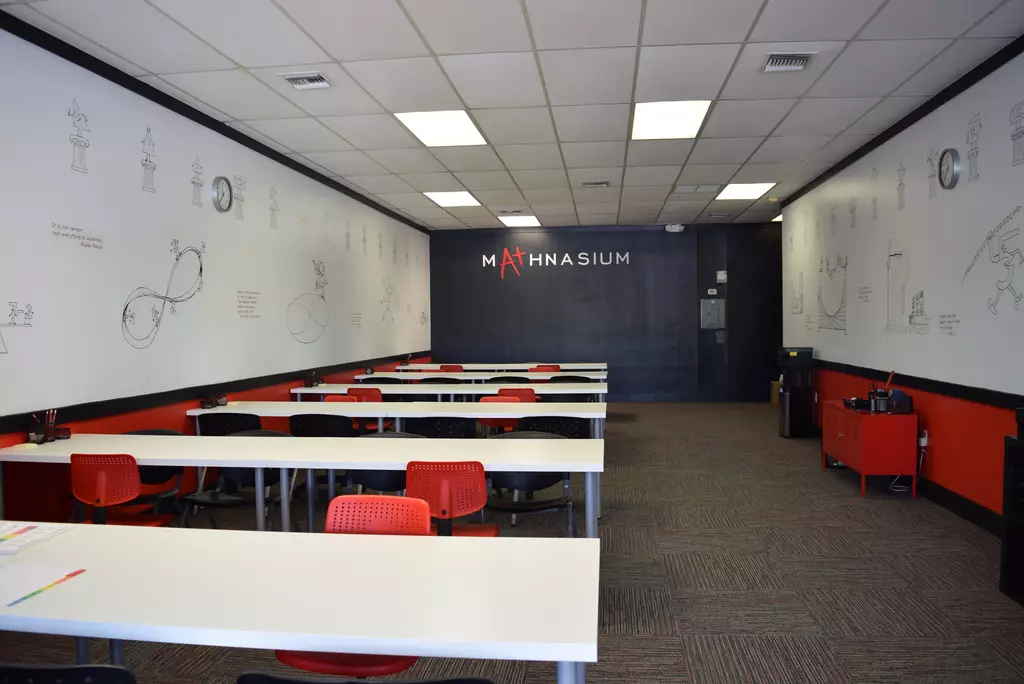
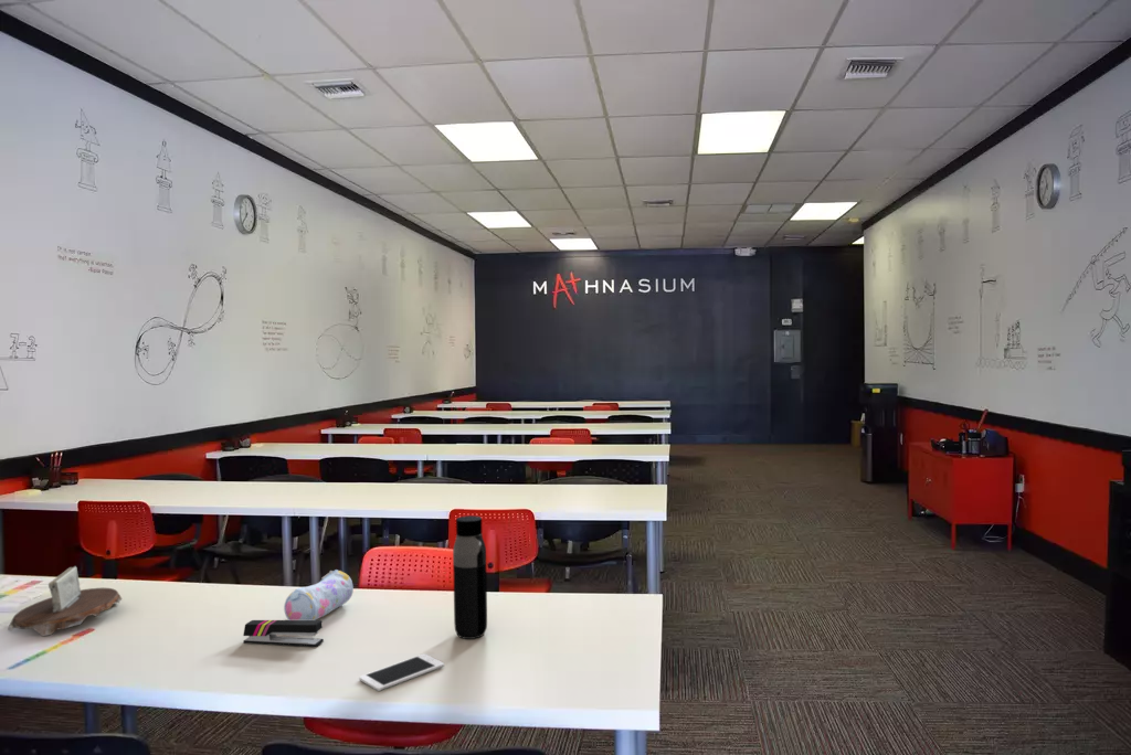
+ stapler [242,619,325,648]
+ cell phone [358,652,445,692]
+ picture frame [7,565,123,637]
+ pencil case [283,568,355,620]
+ water bottle [452,514,488,640]
